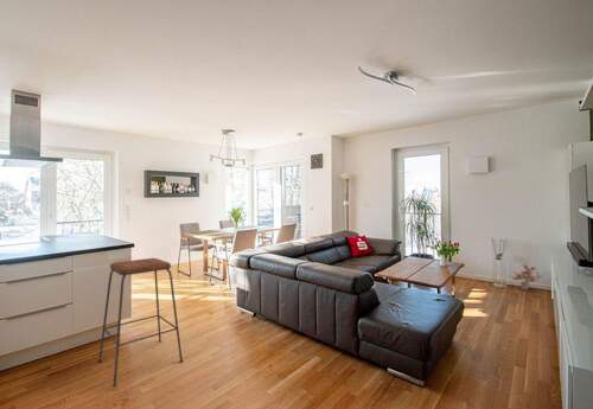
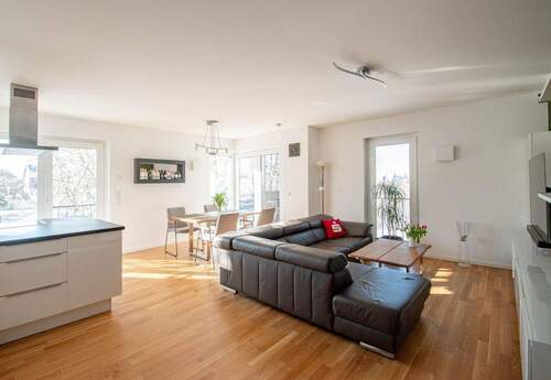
- potted plant [510,261,544,290]
- bar stool [97,257,184,389]
